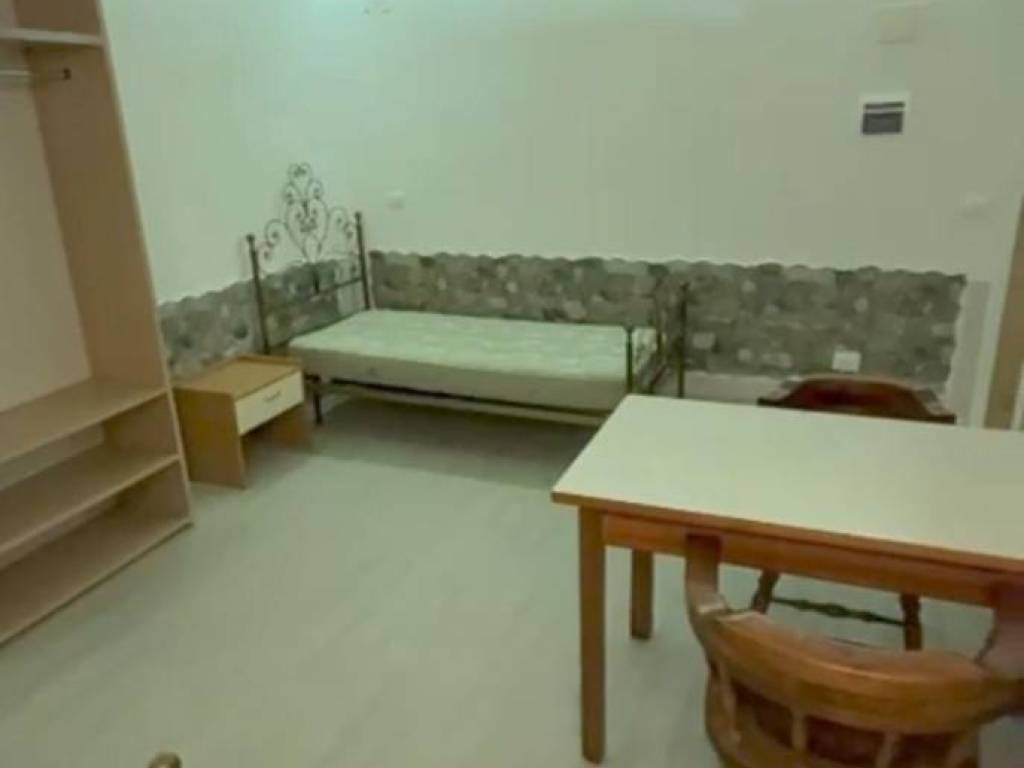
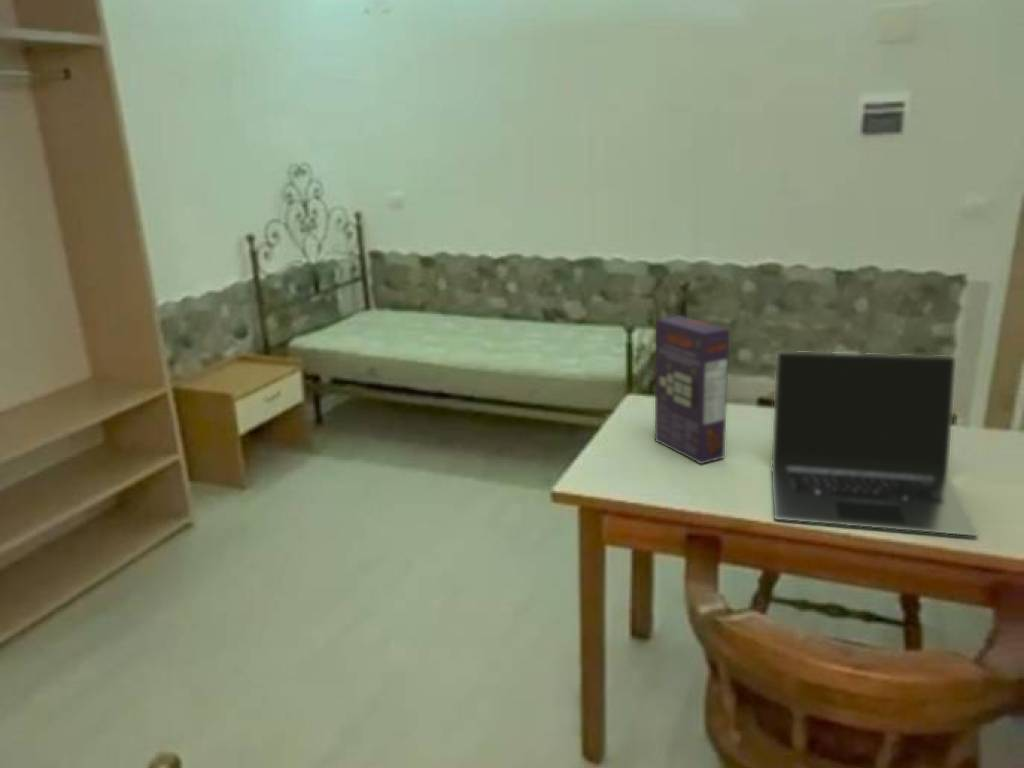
+ cereal box [654,314,730,465]
+ laptop [770,350,979,537]
